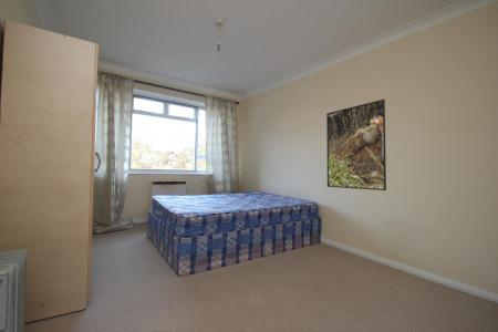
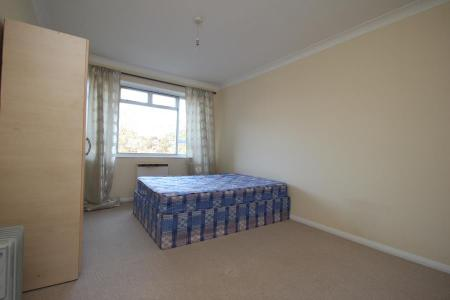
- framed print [325,98,387,191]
